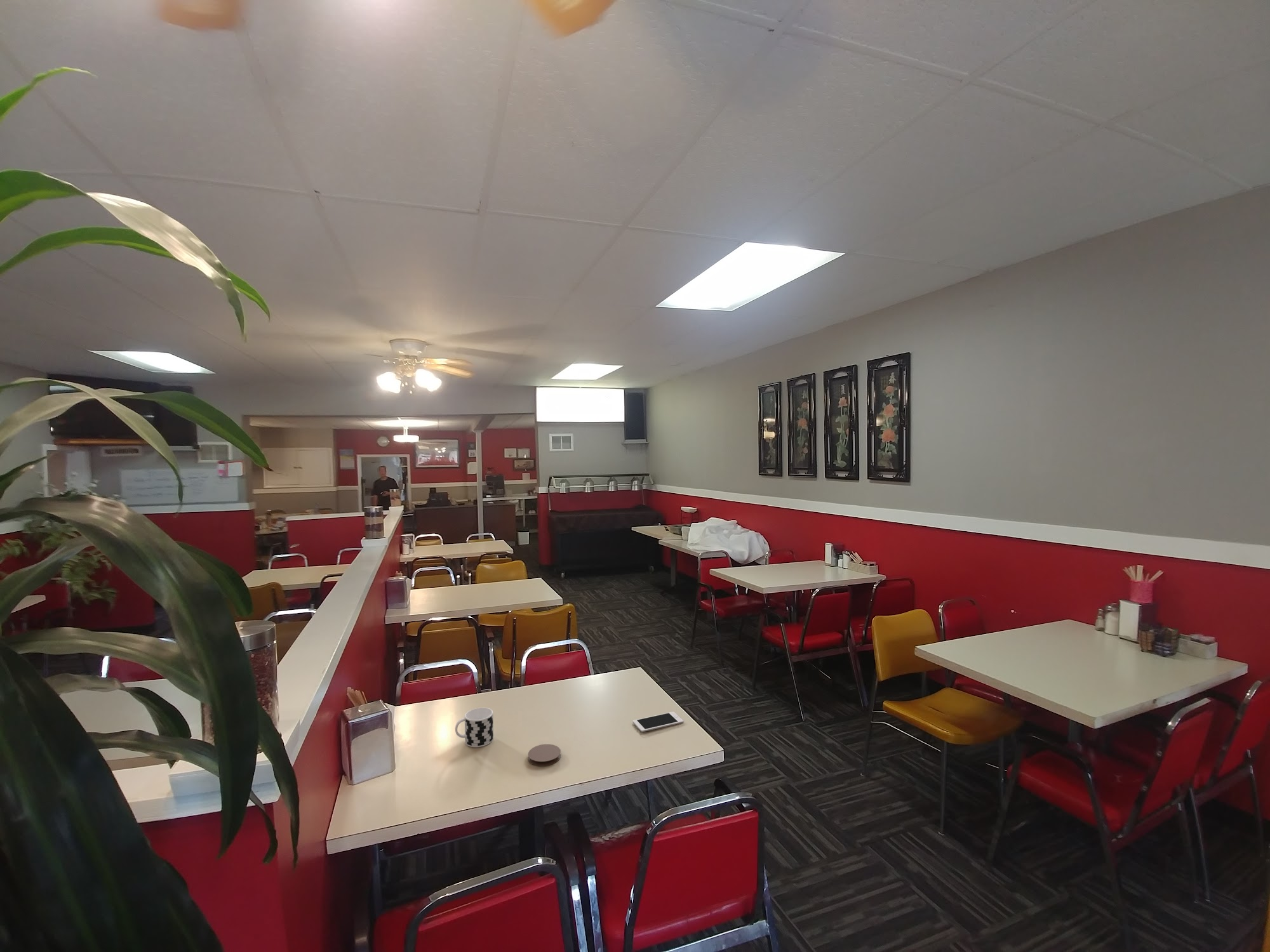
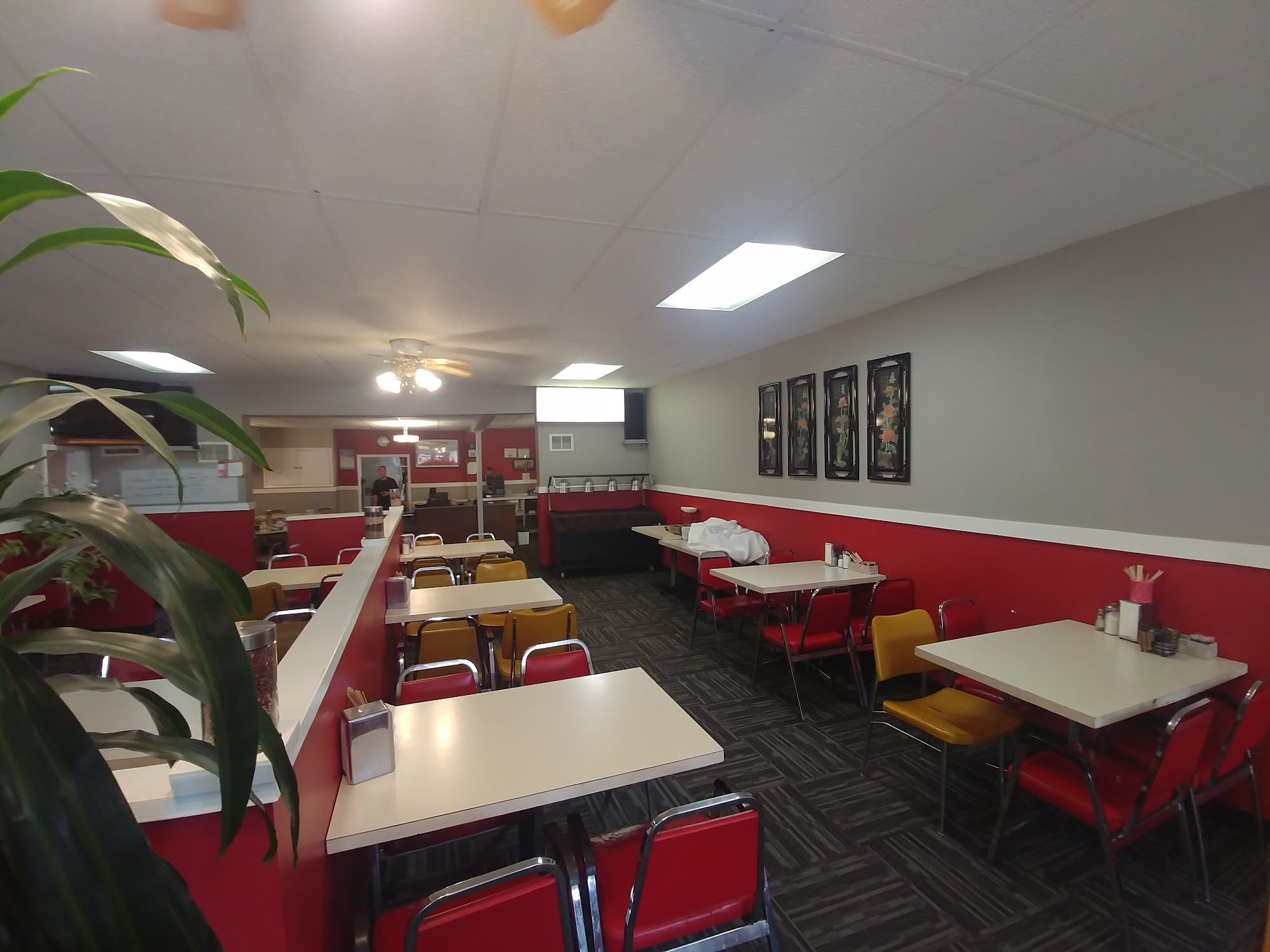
- cup [455,707,494,748]
- cell phone [632,711,685,732]
- coaster [528,744,561,767]
